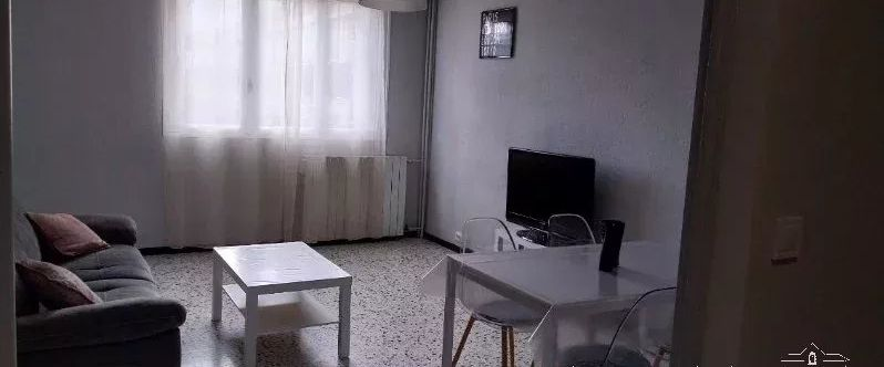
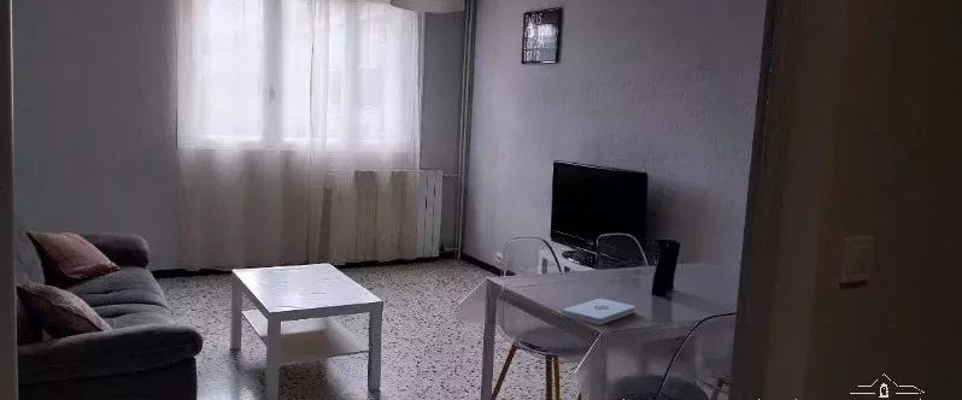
+ notepad [561,298,637,325]
